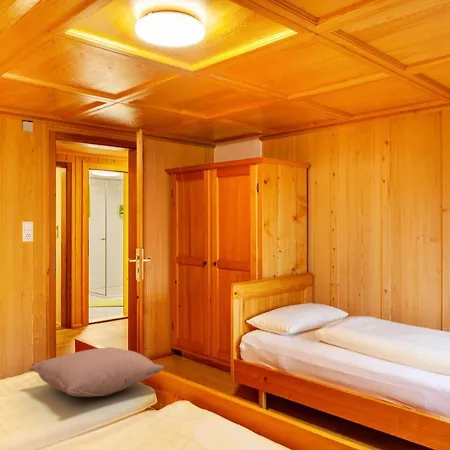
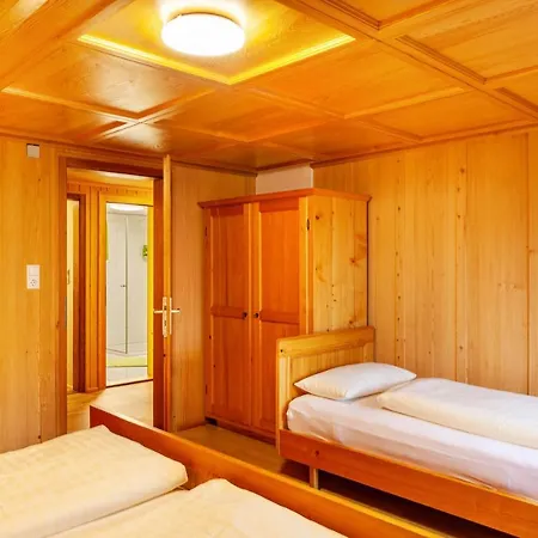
- pillow [27,346,165,398]
